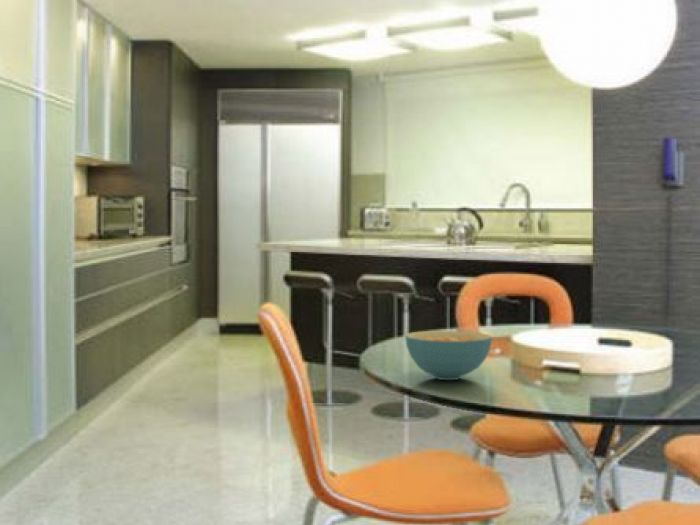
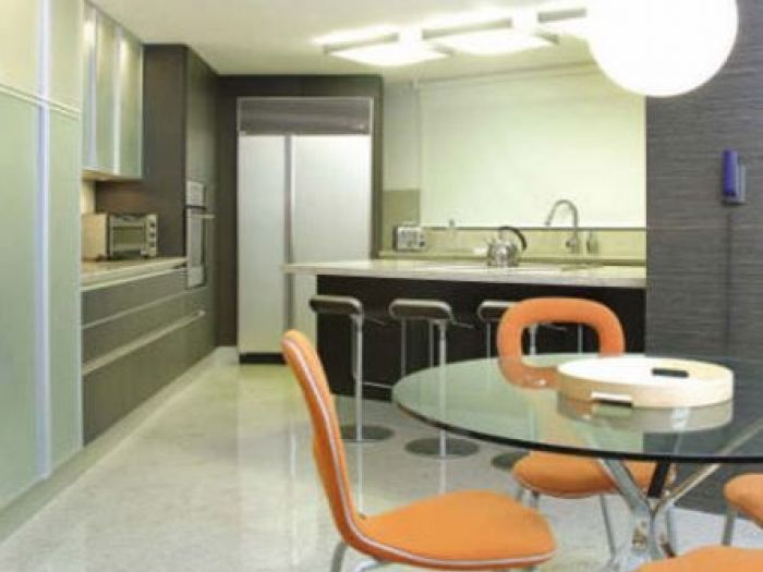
- cereal bowl [404,330,493,381]
